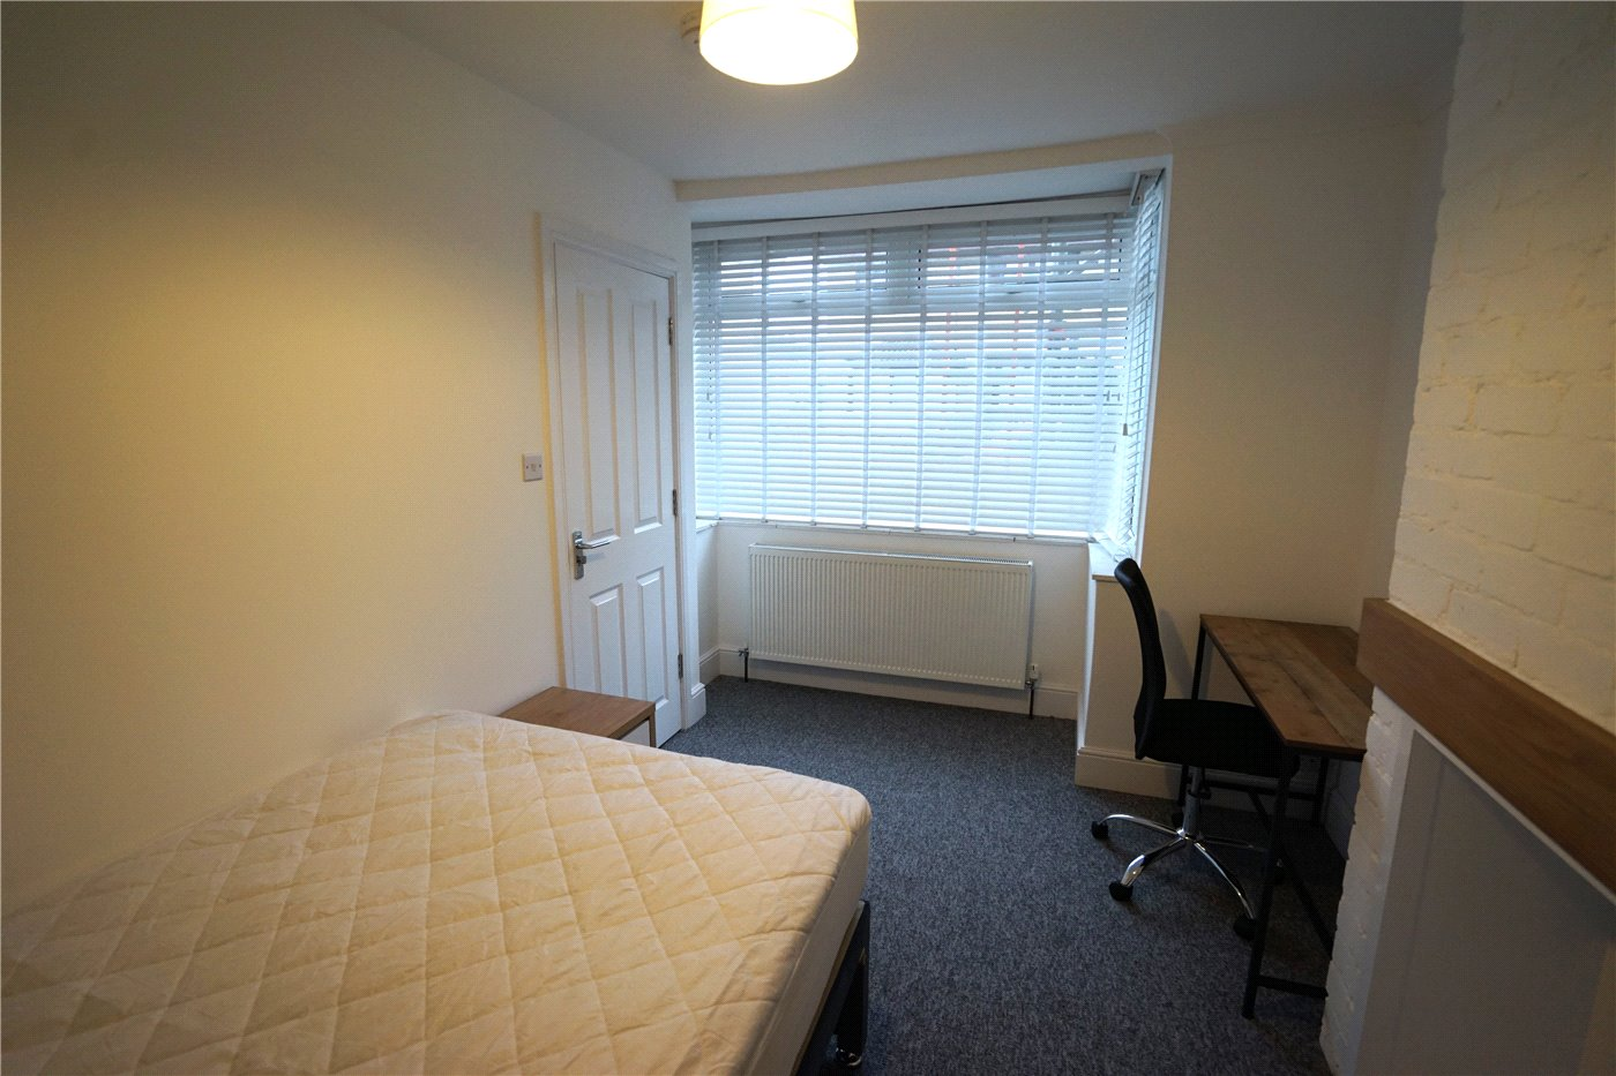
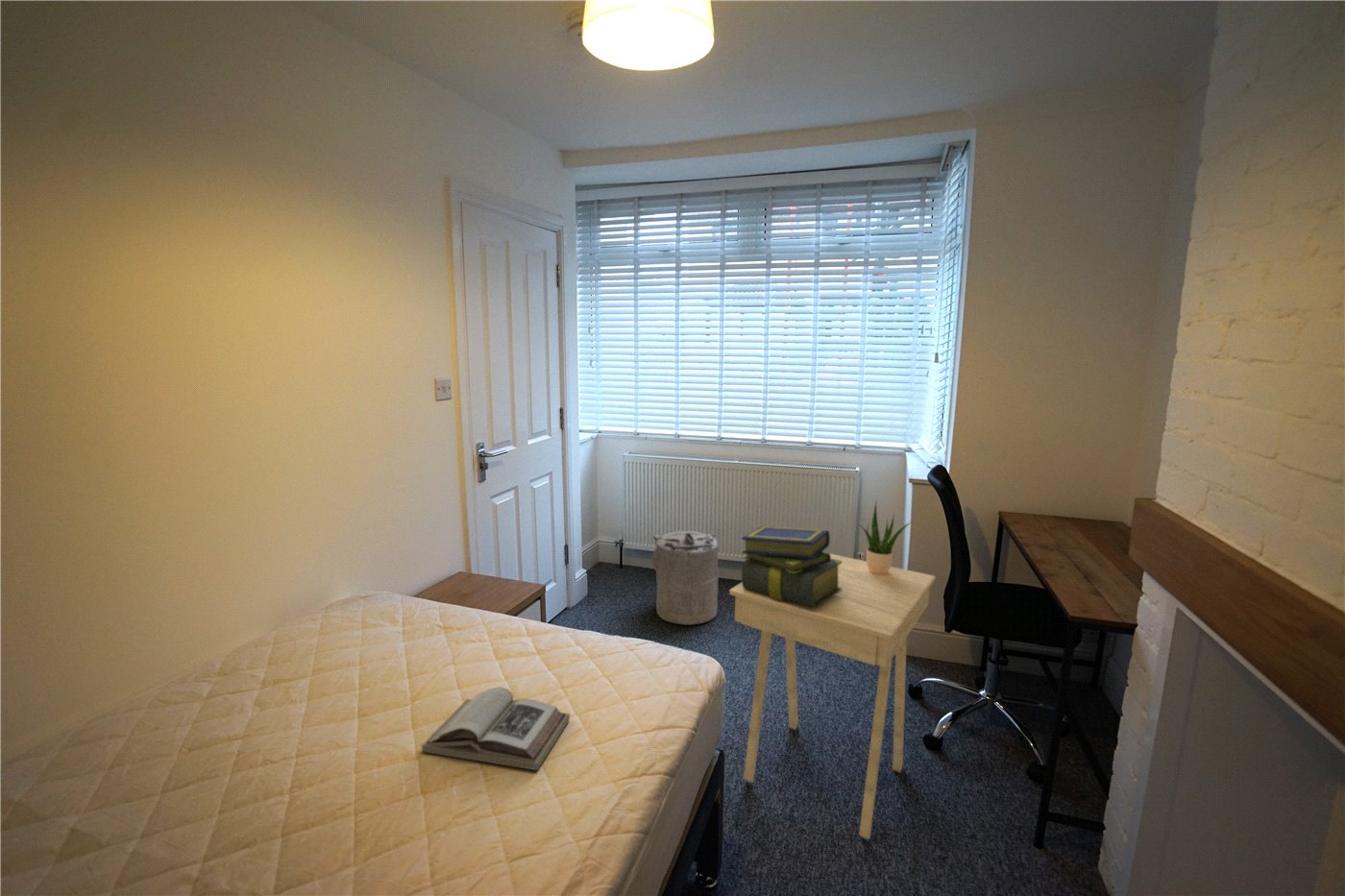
+ book [421,686,571,771]
+ side table [728,552,937,840]
+ laundry hamper [650,530,720,626]
+ potted plant [858,499,914,574]
+ stack of books [741,525,842,607]
